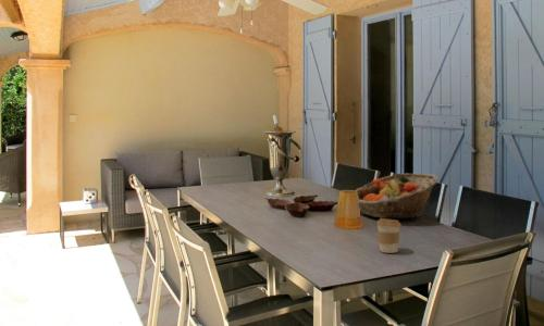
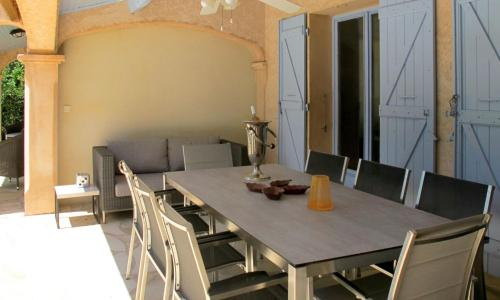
- fruit basket [355,173,440,220]
- coffee cup [375,217,401,254]
